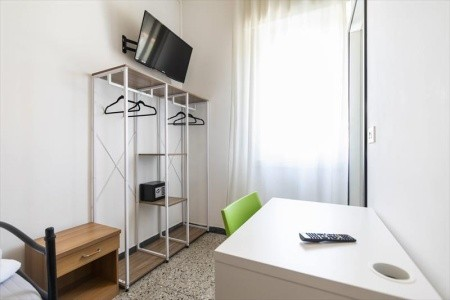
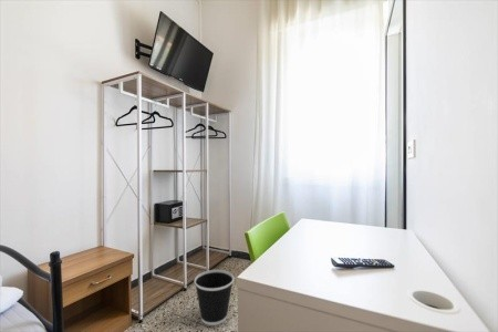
+ wastebasket [194,269,235,326]
